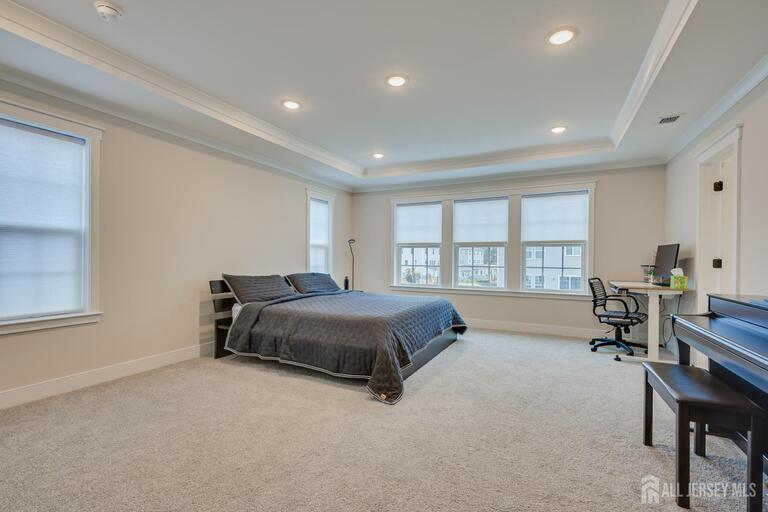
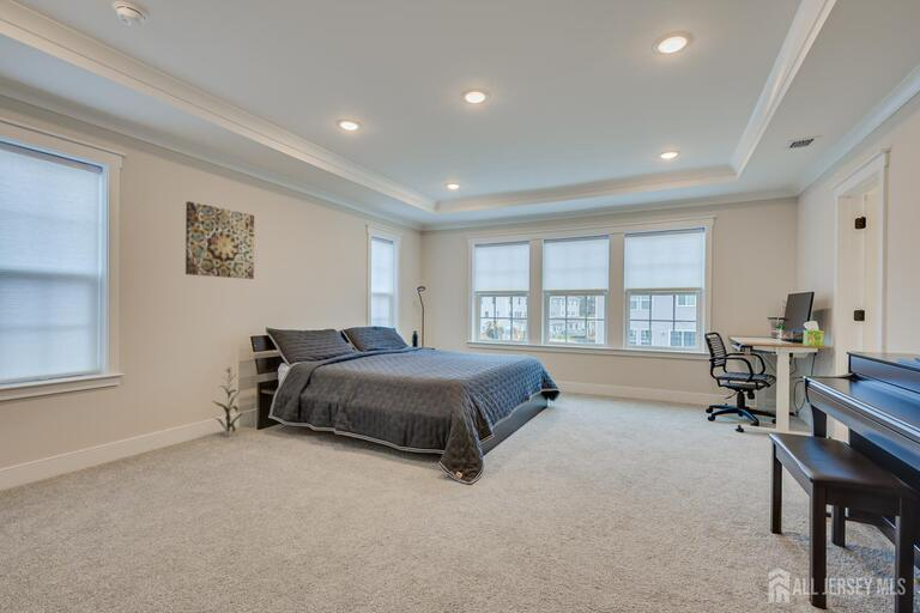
+ decorative plant [211,366,243,436]
+ wall art [184,200,255,280]
